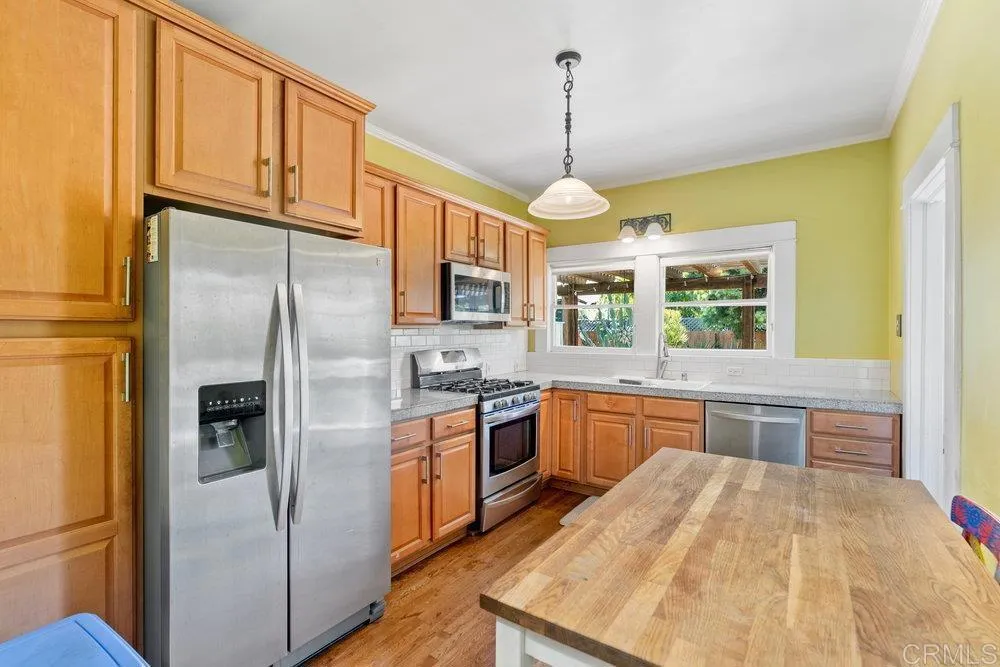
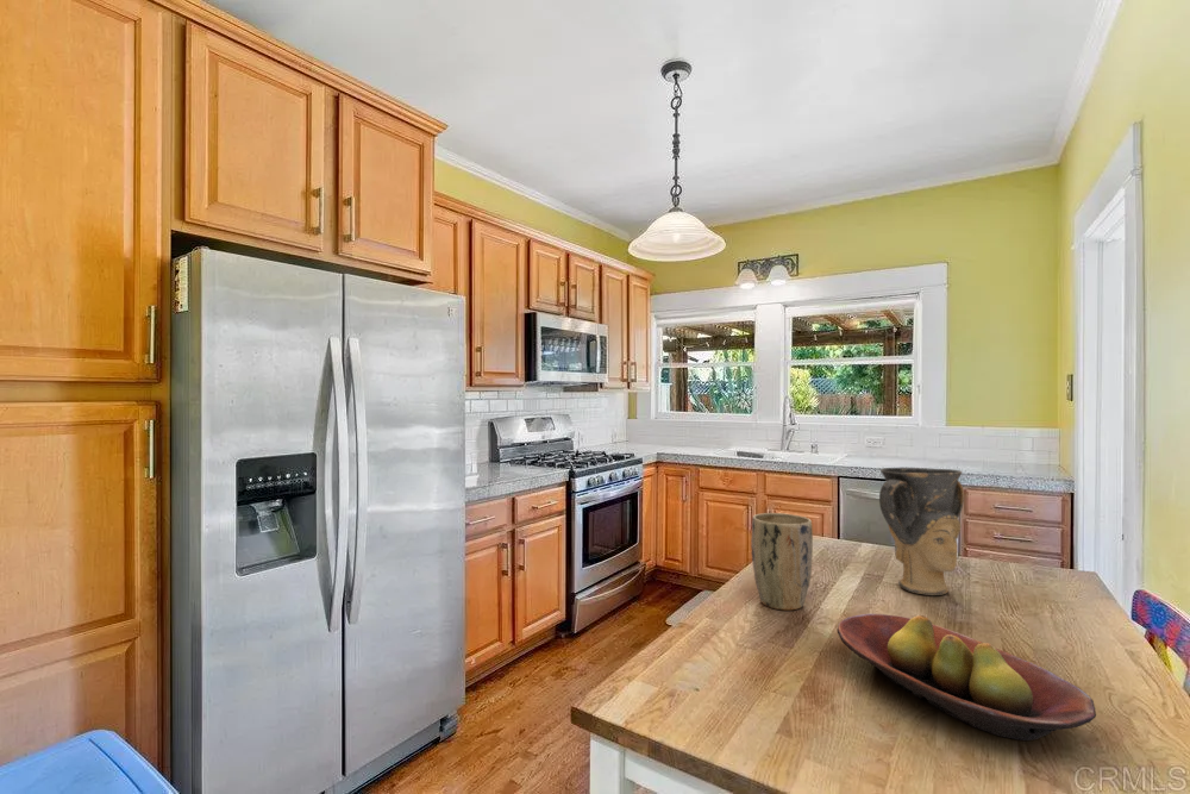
+ fruit bowl [837,613,1097,742]
+ vase [878,467,965,596]
+ plant pot [750,512,814,611]
